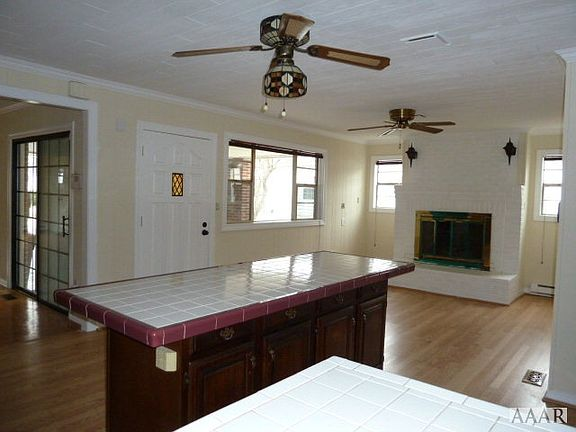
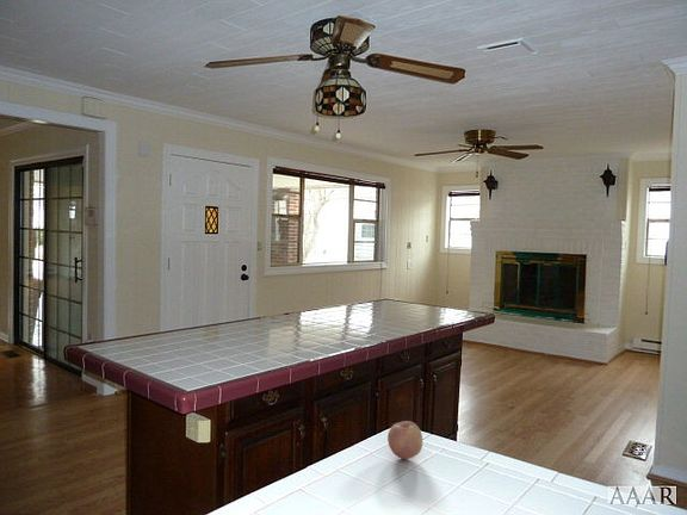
+ fruit [386,420,423,460]
